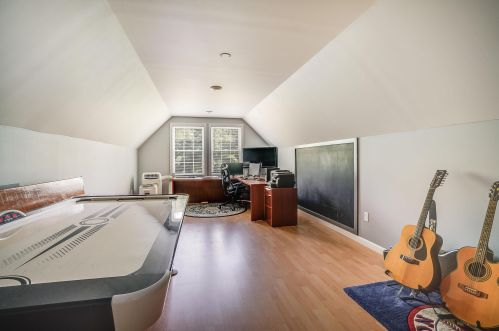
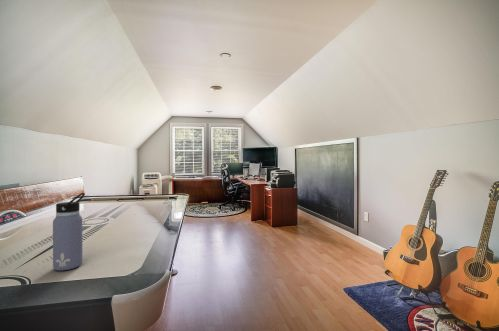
+ water bottle [52,192,86,272]
